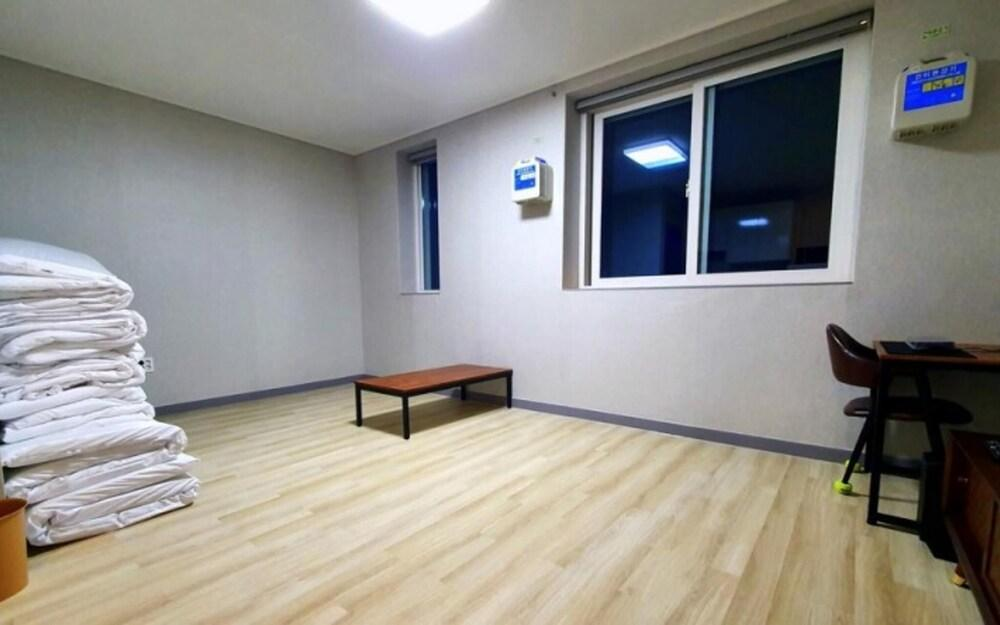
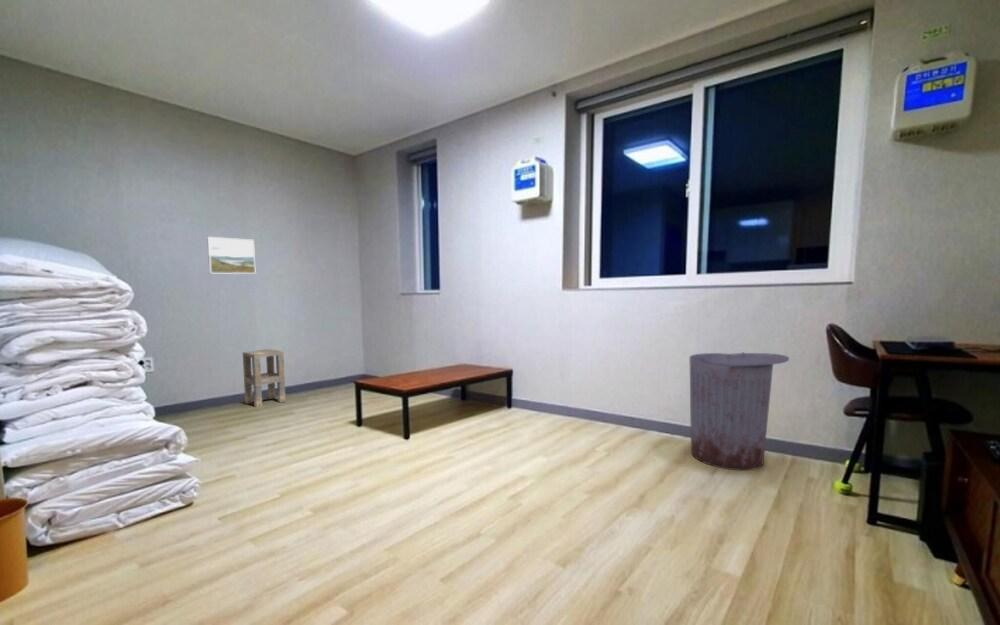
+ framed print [206,236,257,275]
+ trash can [688,351,790,471]
+ side table [242,348,287,408]
